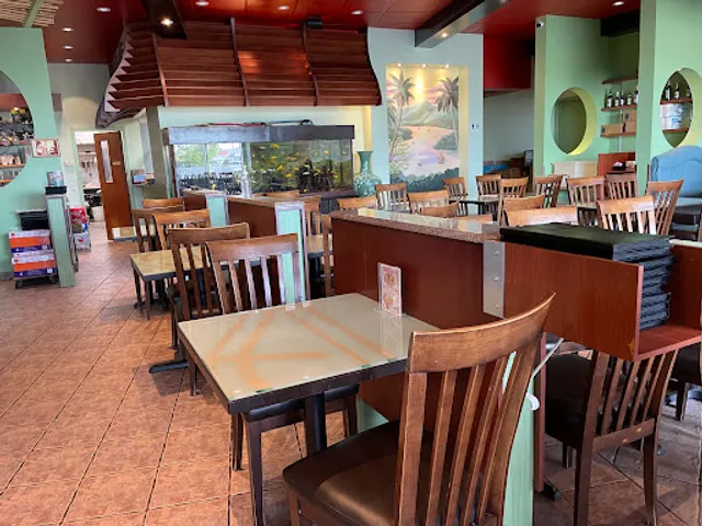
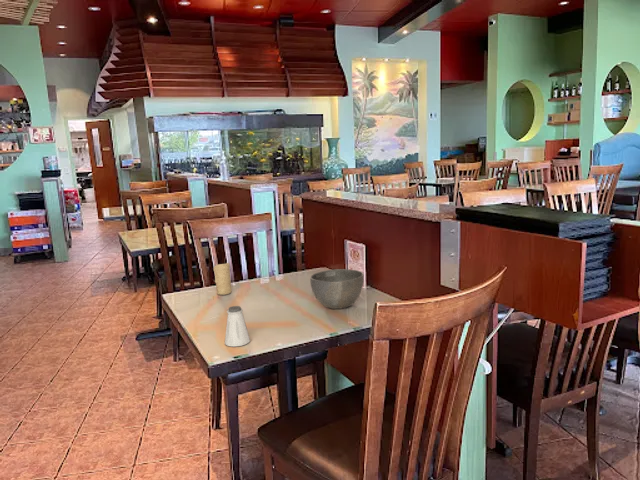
+ saltshaker [224,305,251,347]
+ candle [213,262,233,296]
+ bowl [309,268,365,310]
